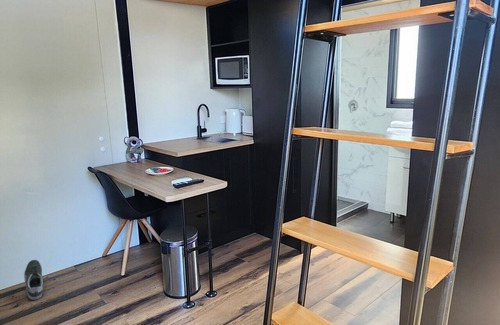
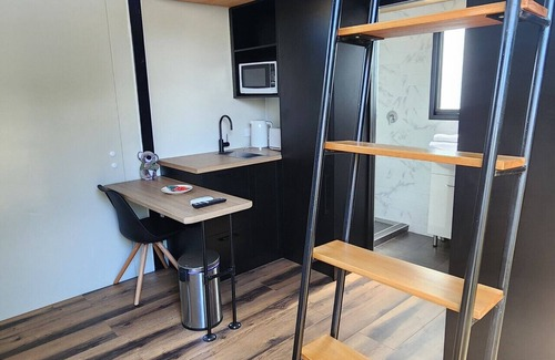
- shoe [23,259,44,301]
